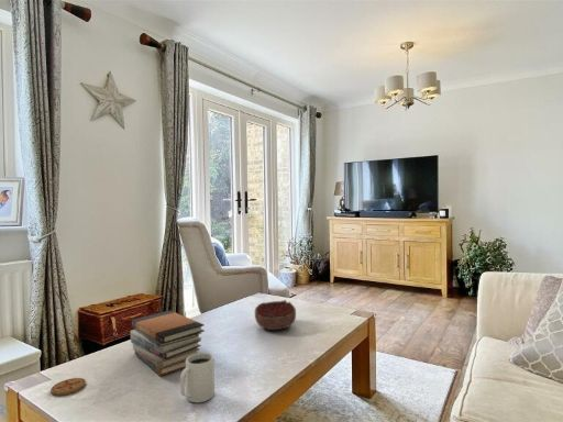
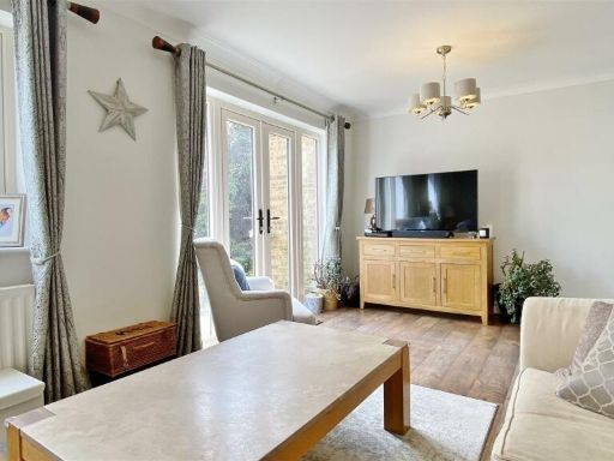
- book stack [130,310,206,377]
- decorative bowl [254,299,297,331]
- coaster [49,377,87,397]
- mug [179,352,216,403]
